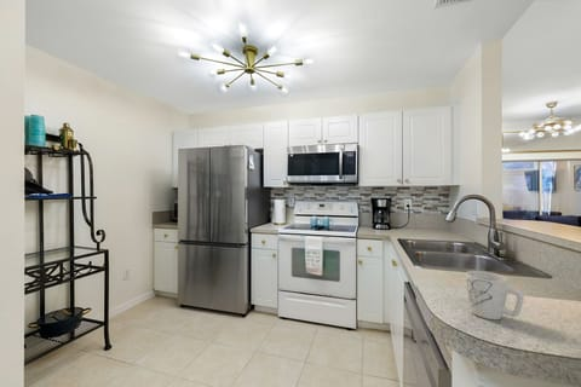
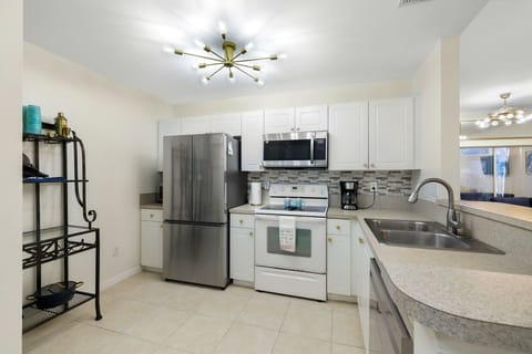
- mug [465,270,525,320]
